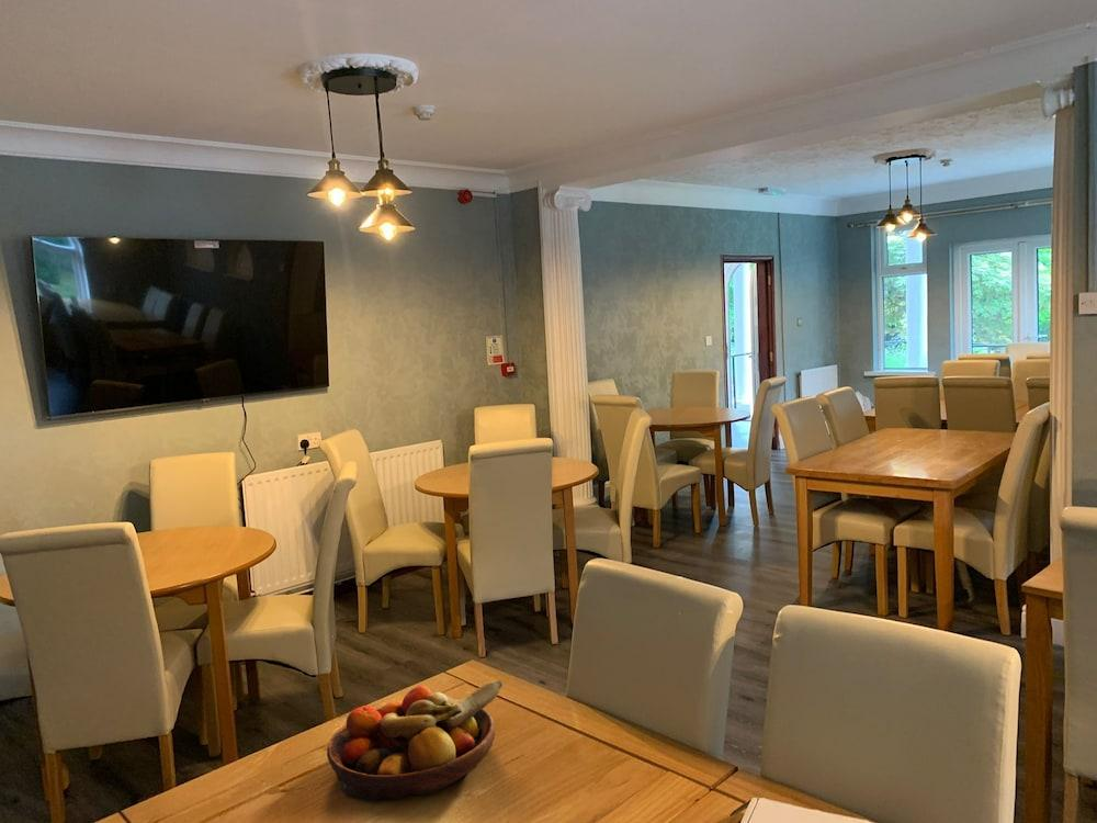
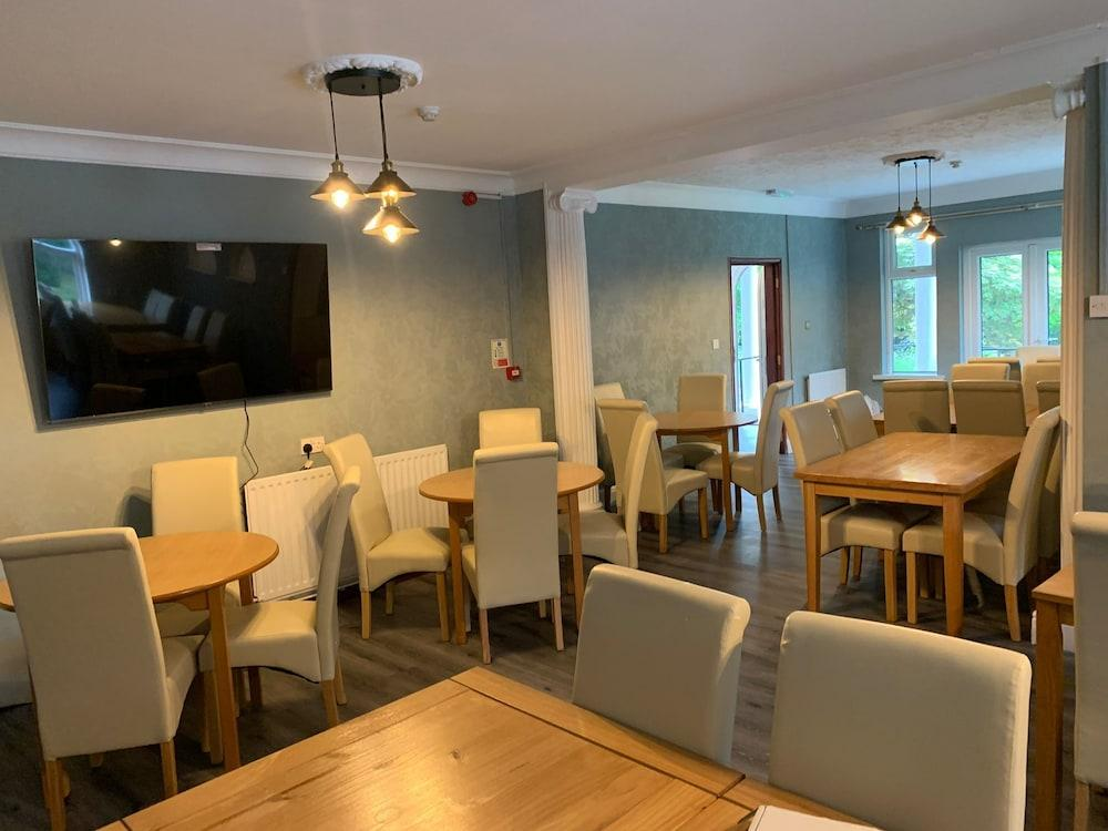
- fruit bowl [326,679,504,801]
